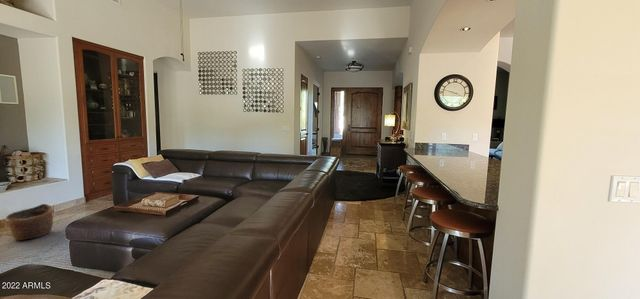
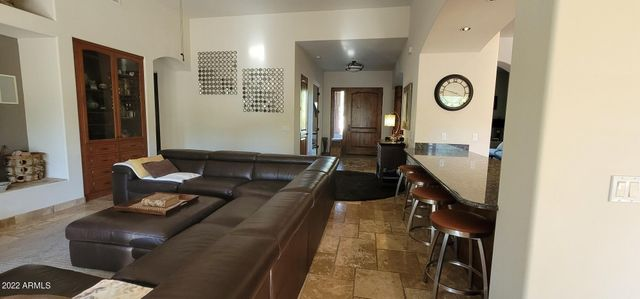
- basket [5,203,54,242]
